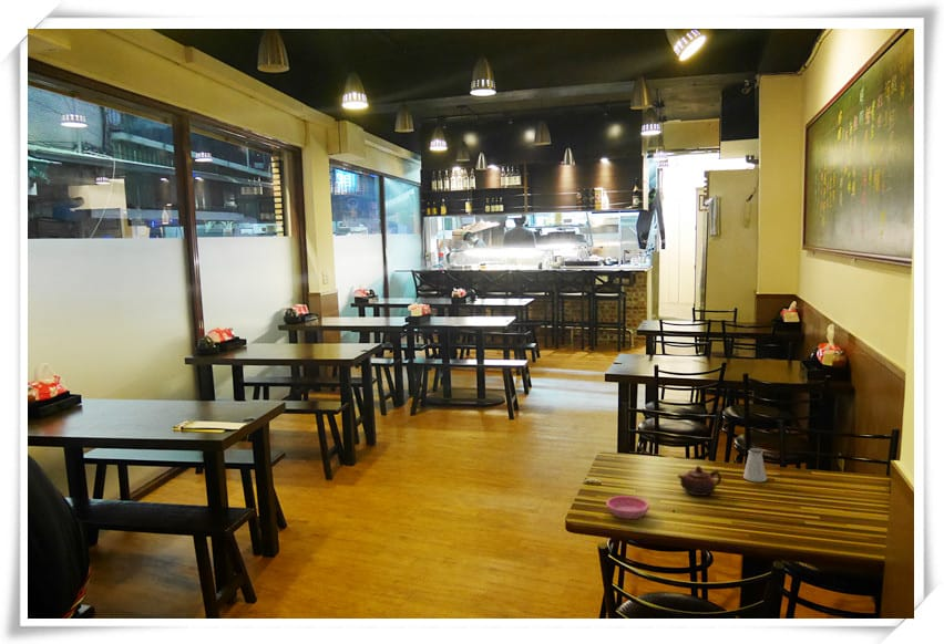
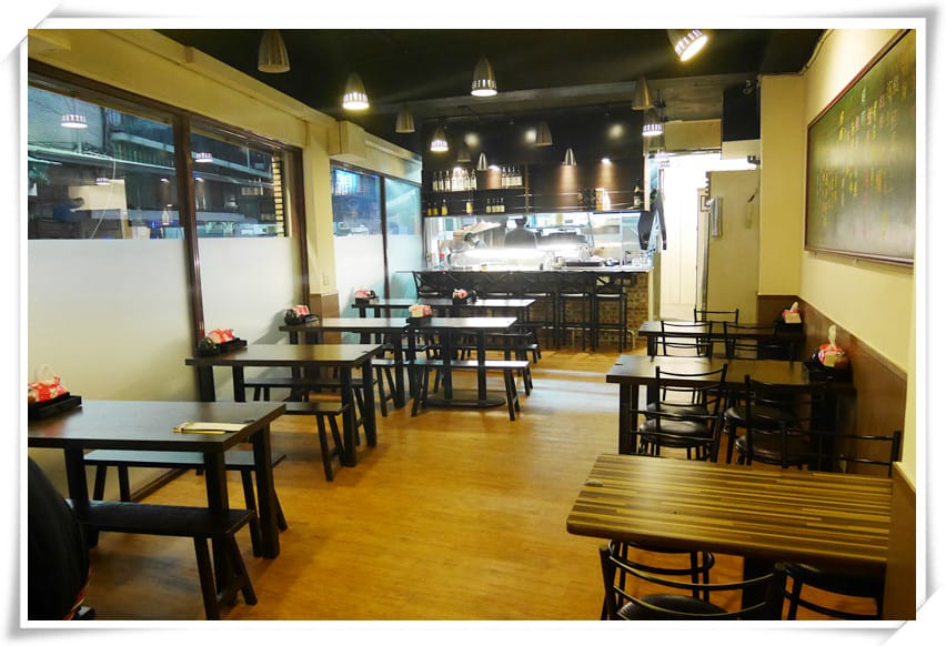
- saucer [605,495,650,520]
- teapot [677,465,722,497]
- saltshaker [742,447,768,482]
